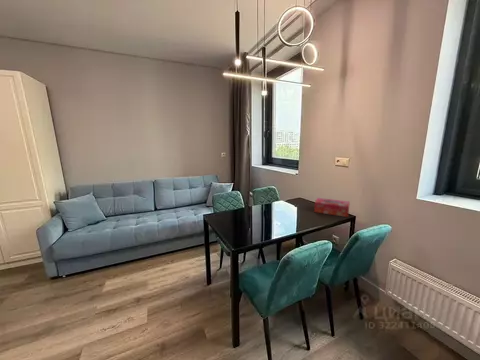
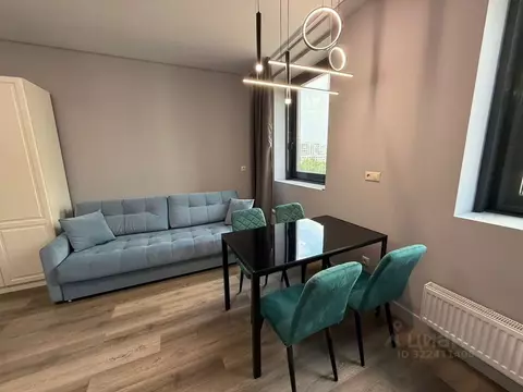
- tissue box [313,197,351,218]
